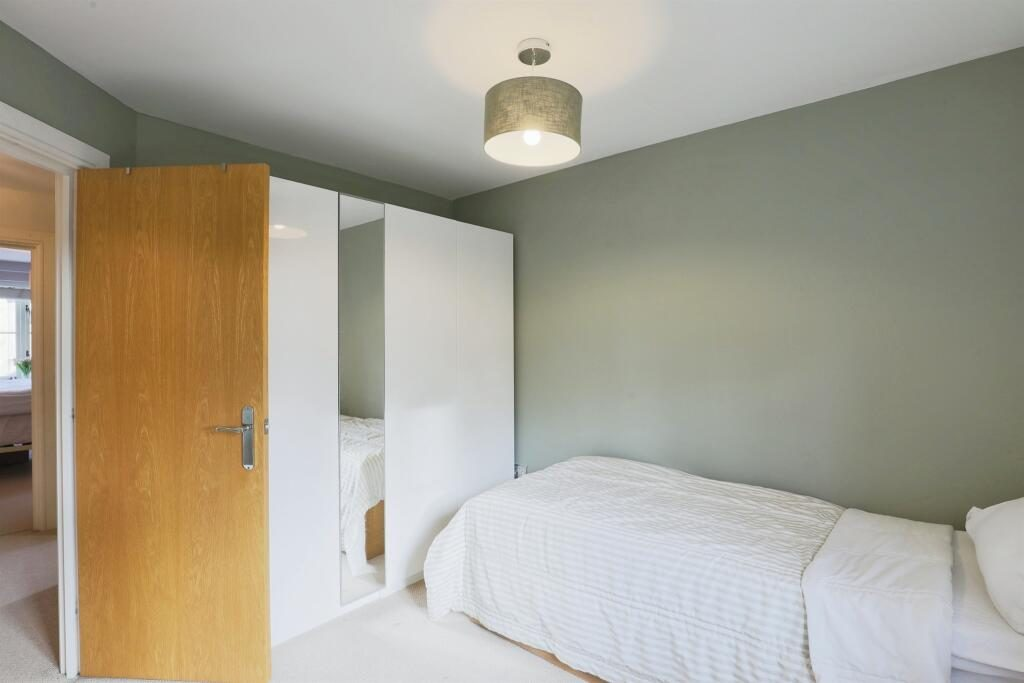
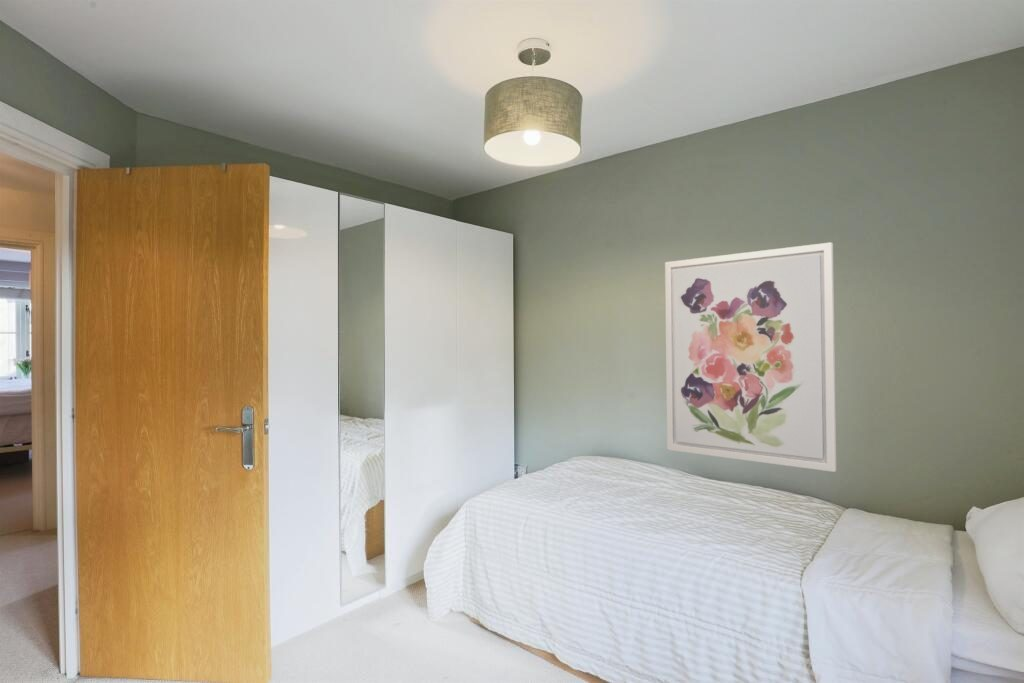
+ wall art [664,241,837,473]
